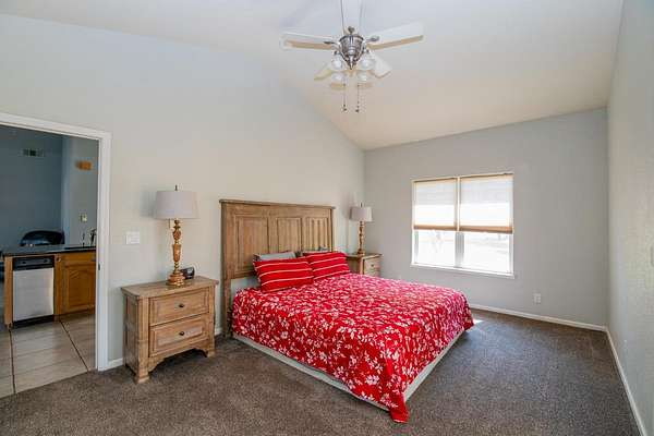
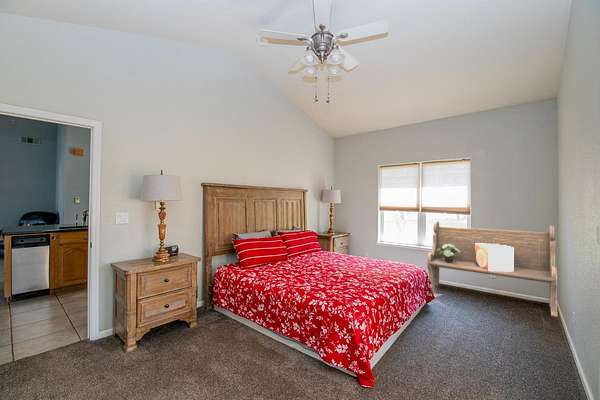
+ decorative cube [475,244,513,271]
+ potted plant [436,244,462,263]
+ bench [426,220,558,318]
